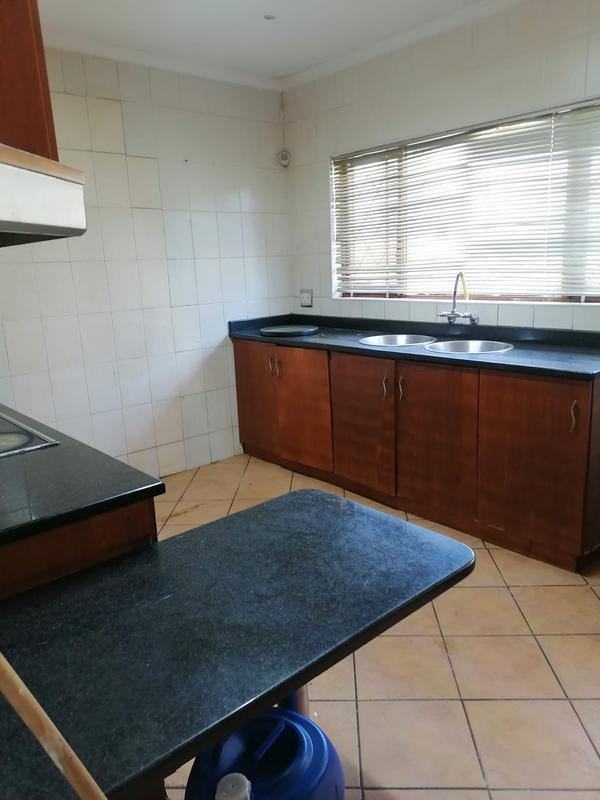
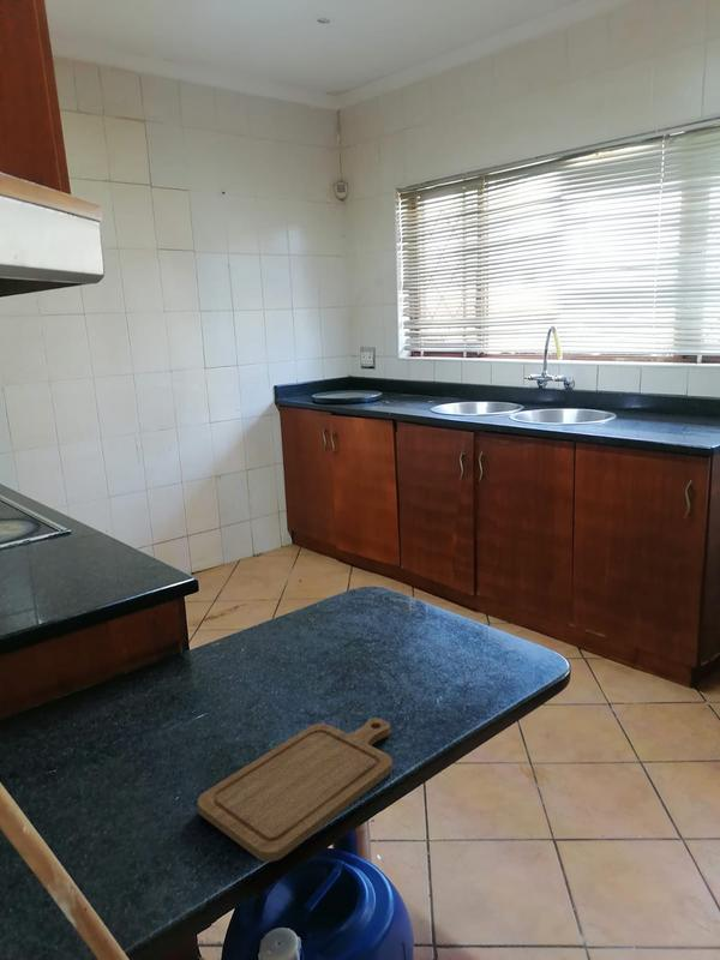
+ chopping board [197,716,394,863]
